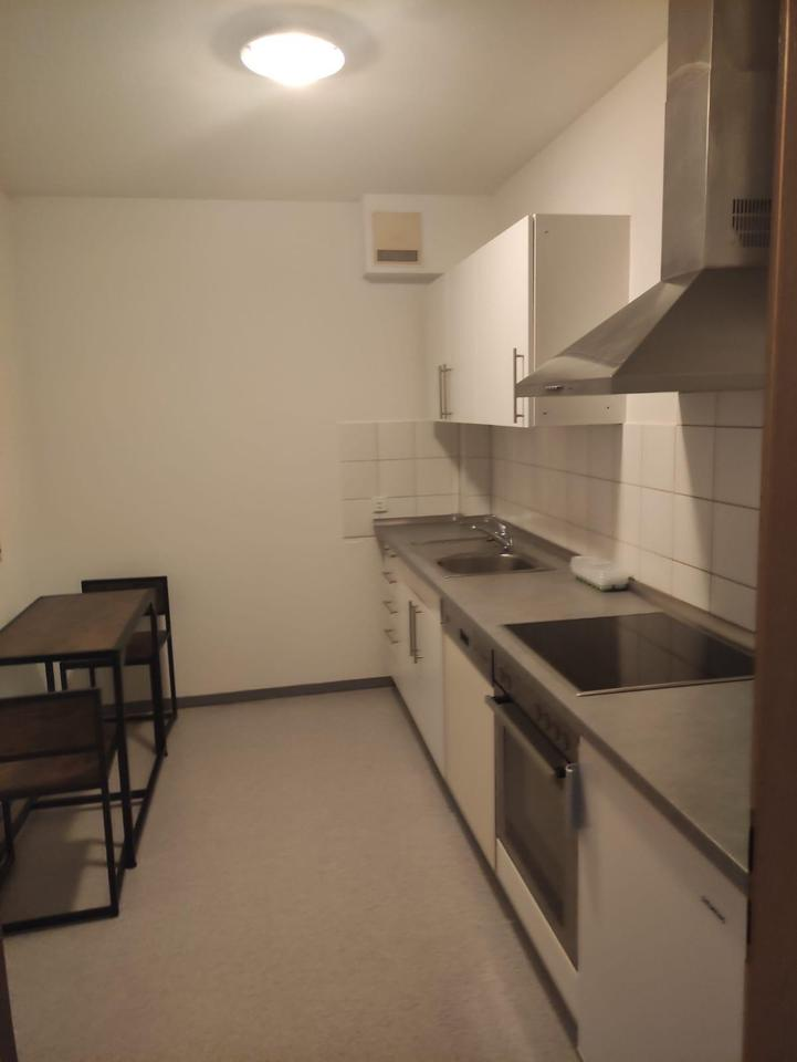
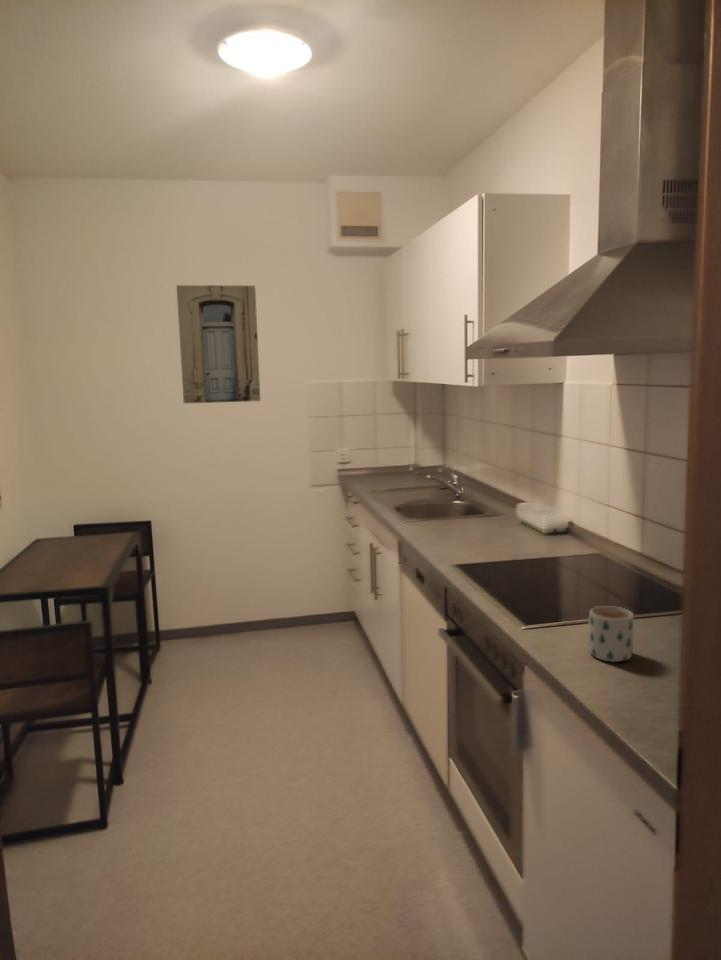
+ wall art [175,284,261,404]
+ mug [587,605,635,663]
